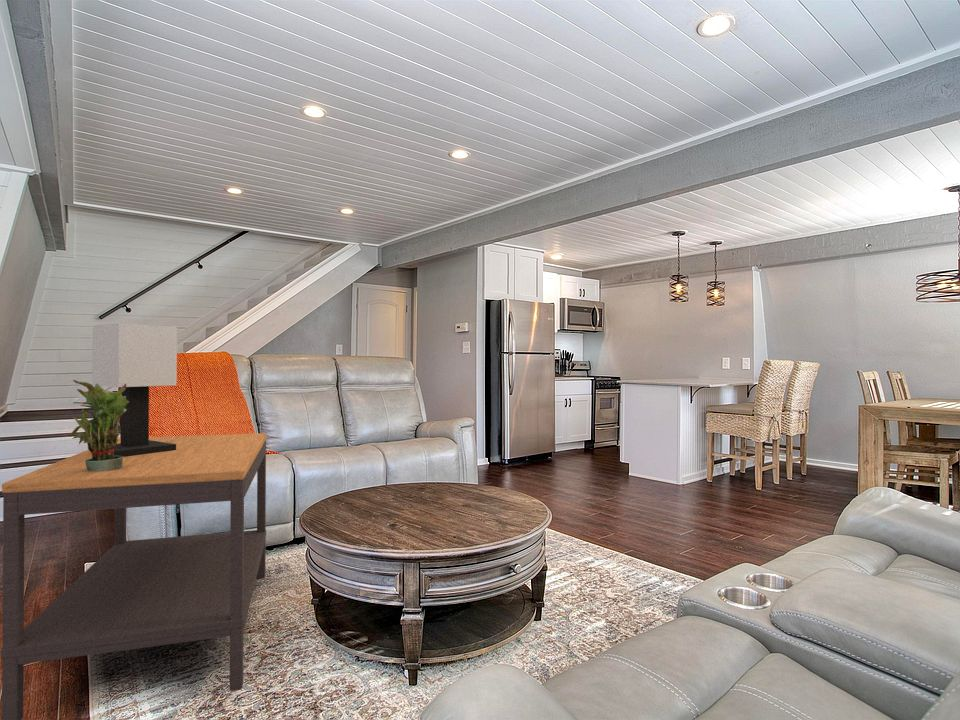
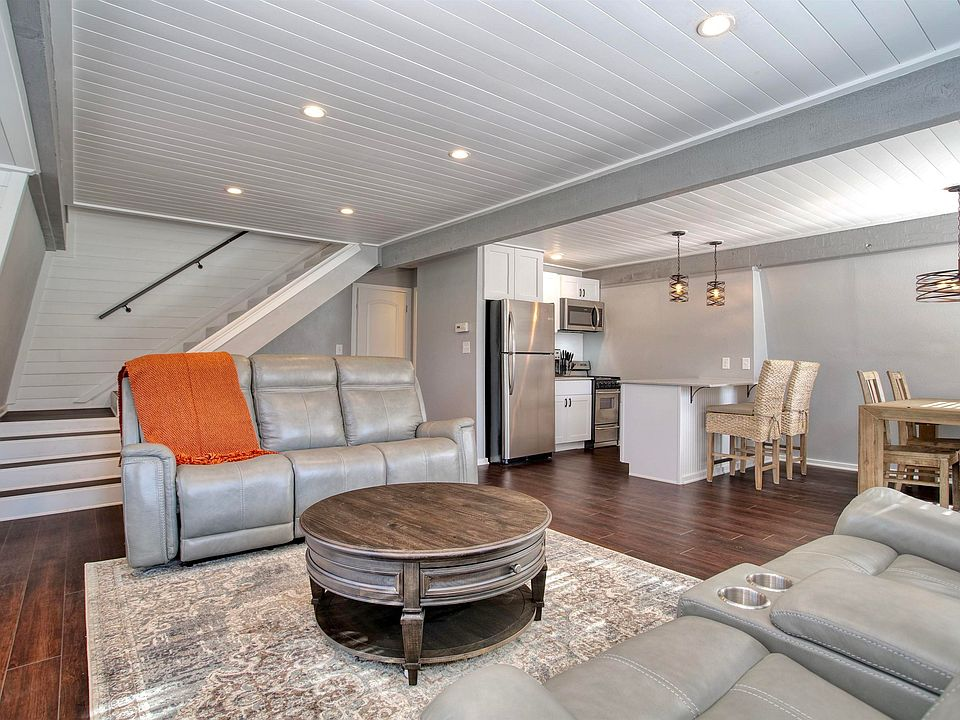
- potted plant [69,379,129,472]
- side table [0,432,268,720]
- table lamp [91,322,178,457]
